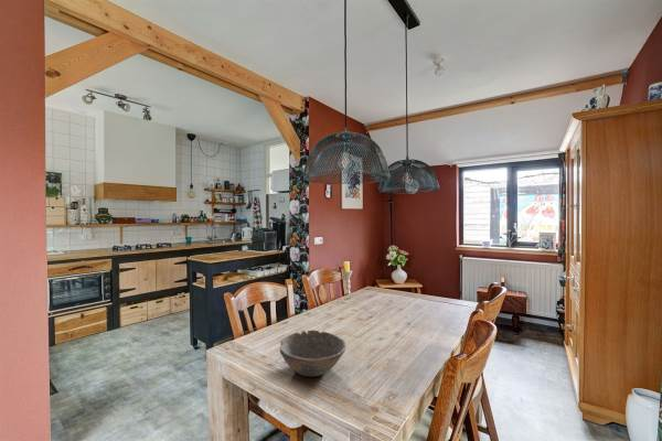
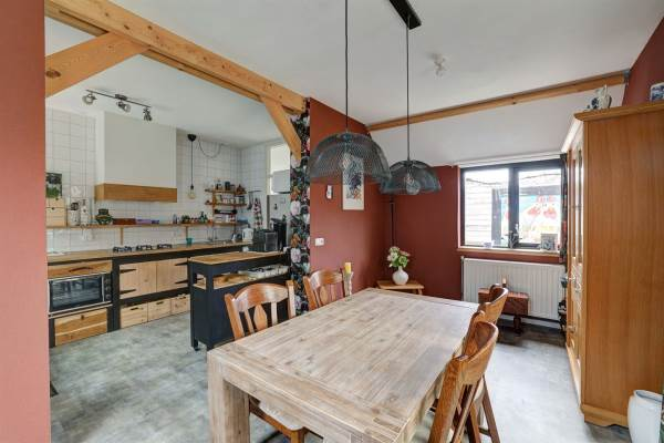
- bowl [278,330,348,377]
